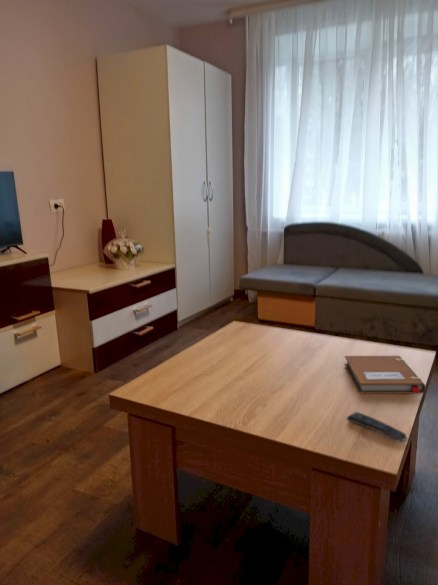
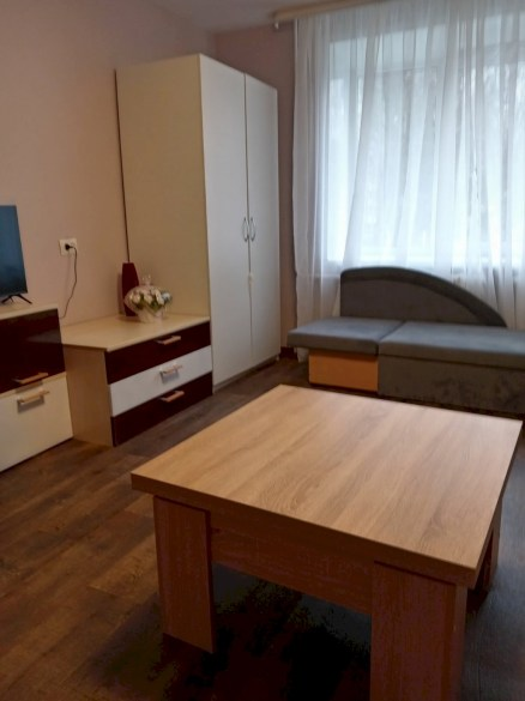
- notebook [343,355,427,394]
- remote control [346,411,409,443]
